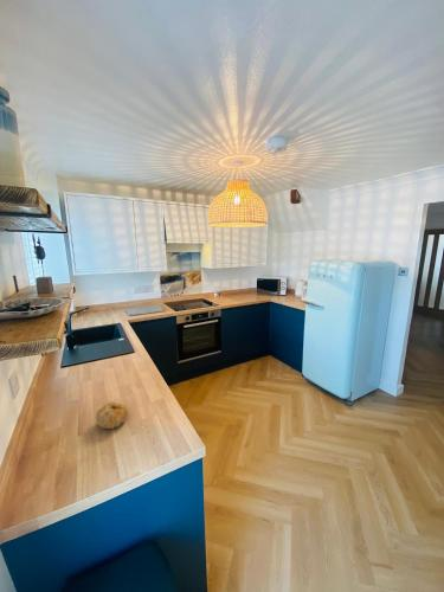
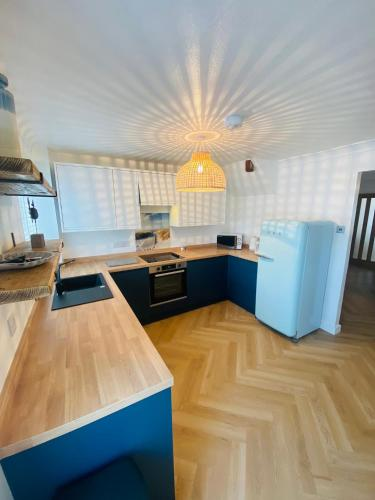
- fruit [95,401,129,430]
